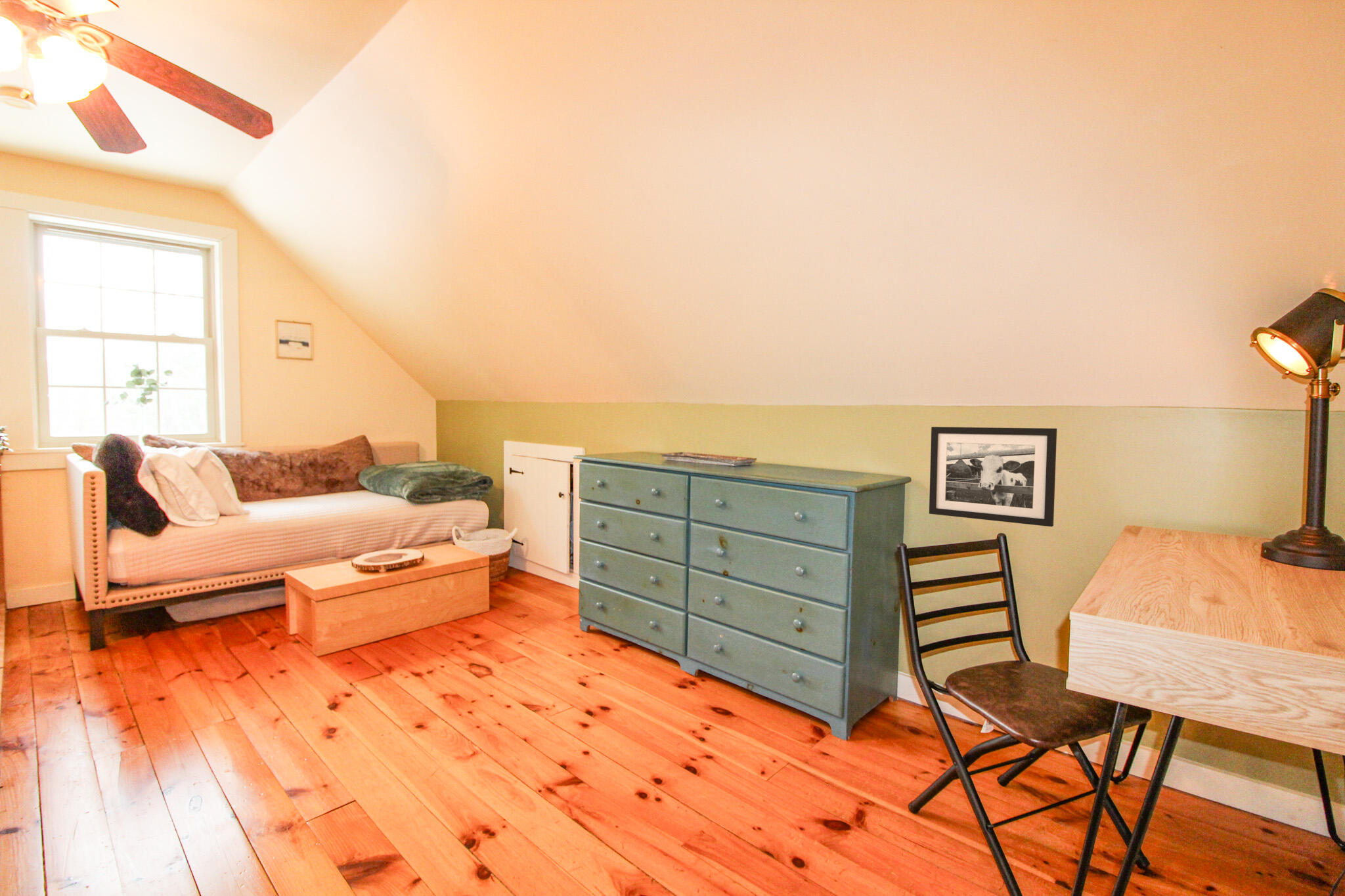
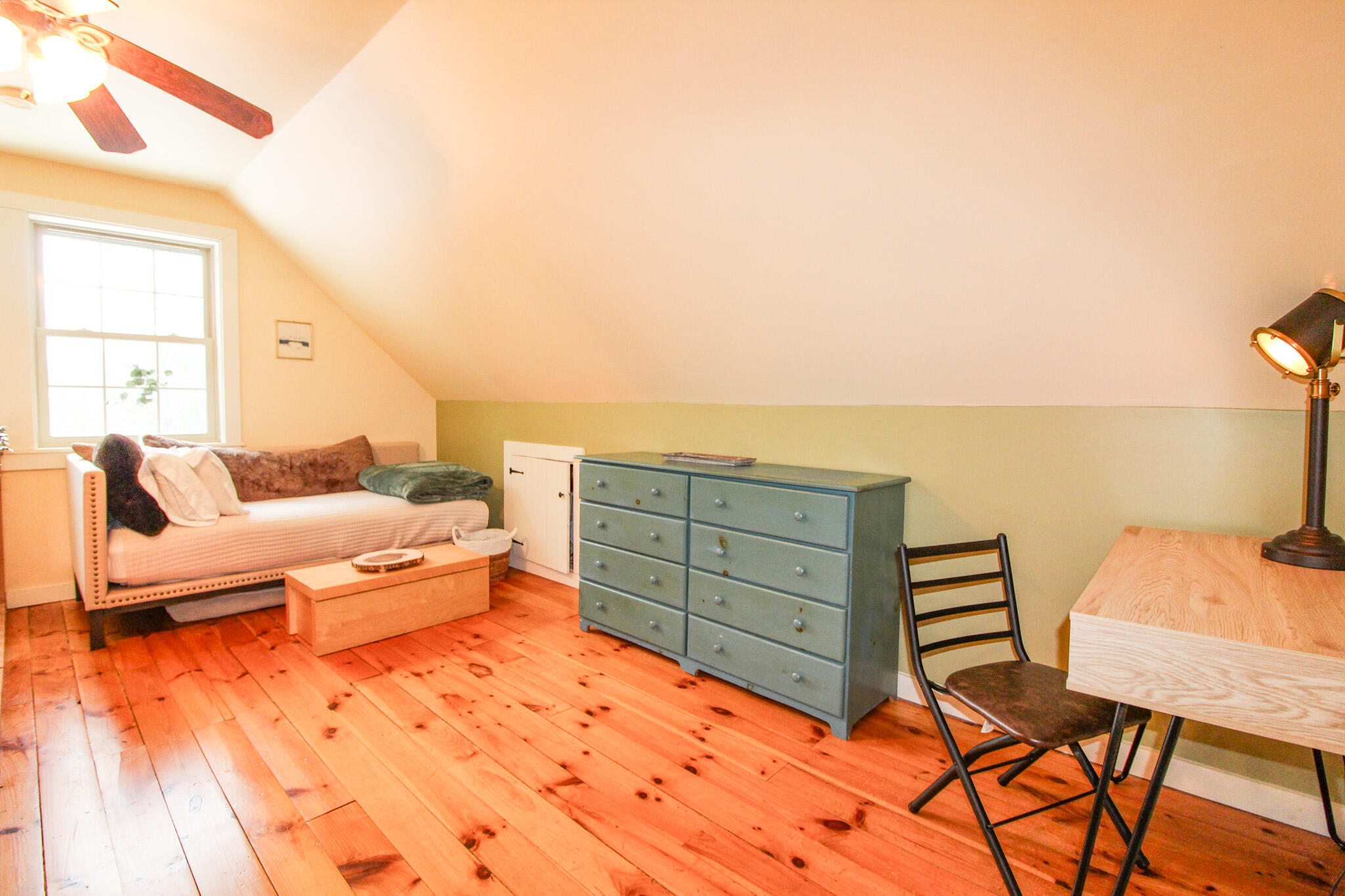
- picture frame [929,426,1057,527]
